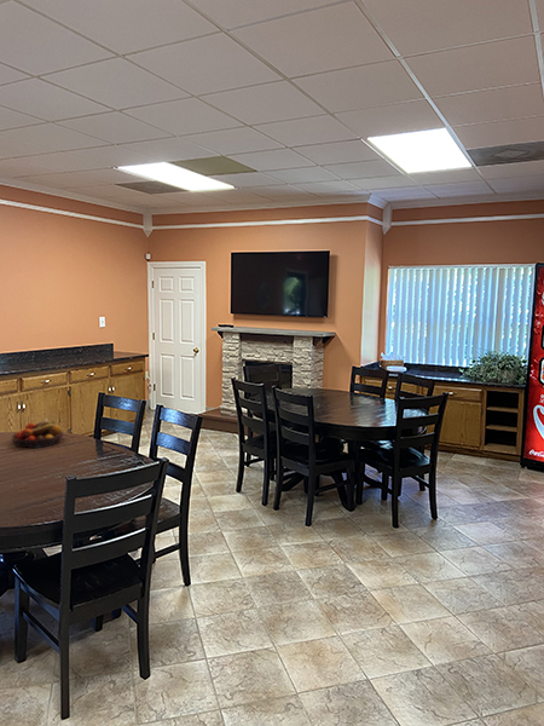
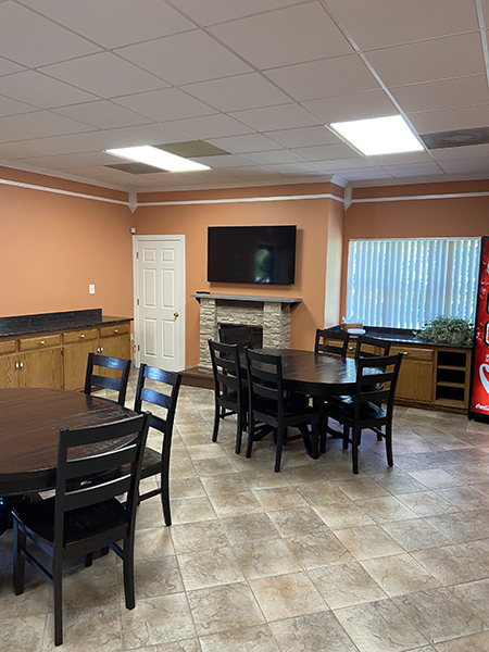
- fruit bowl [11,417,64,449]
